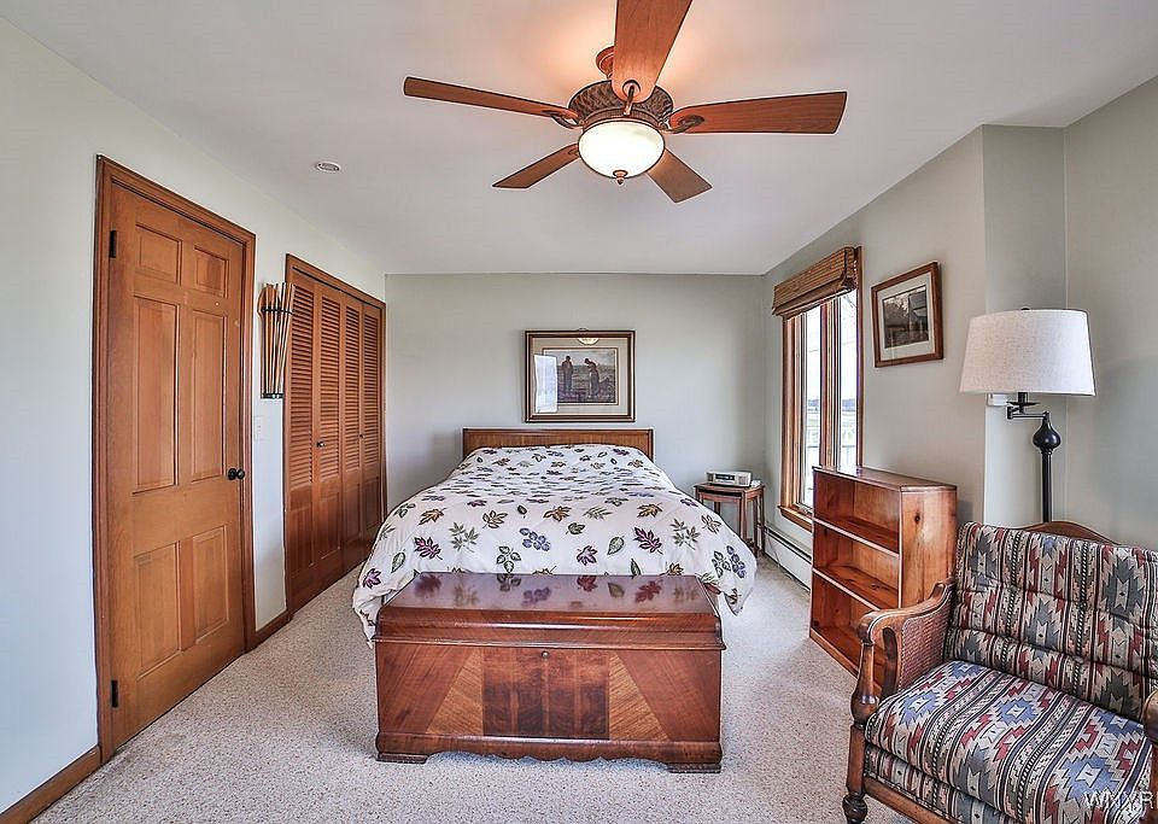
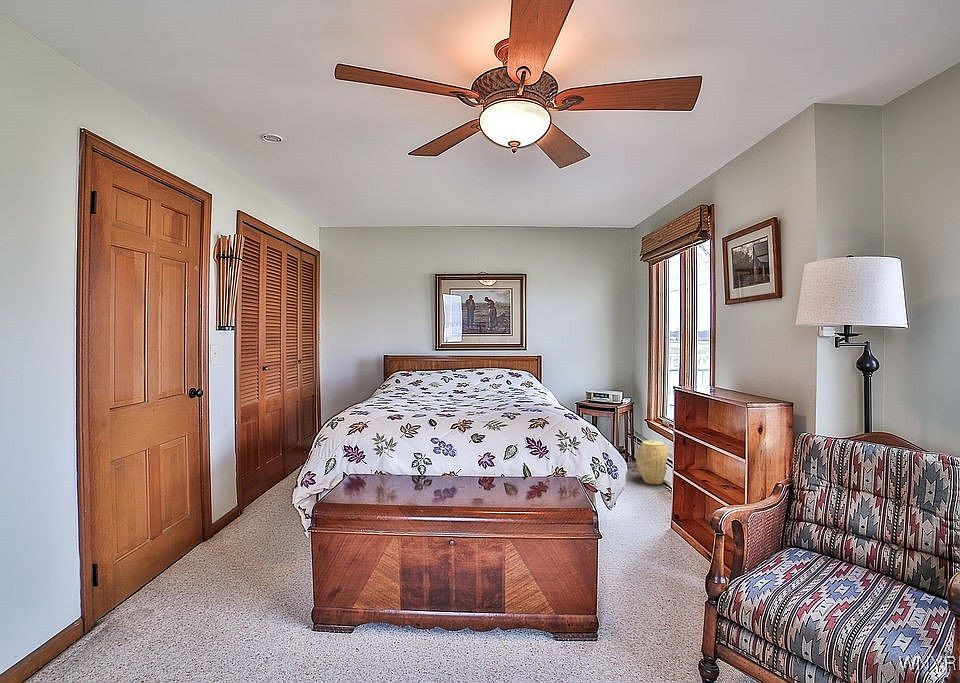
+ woven basket [635,439,669,485]
